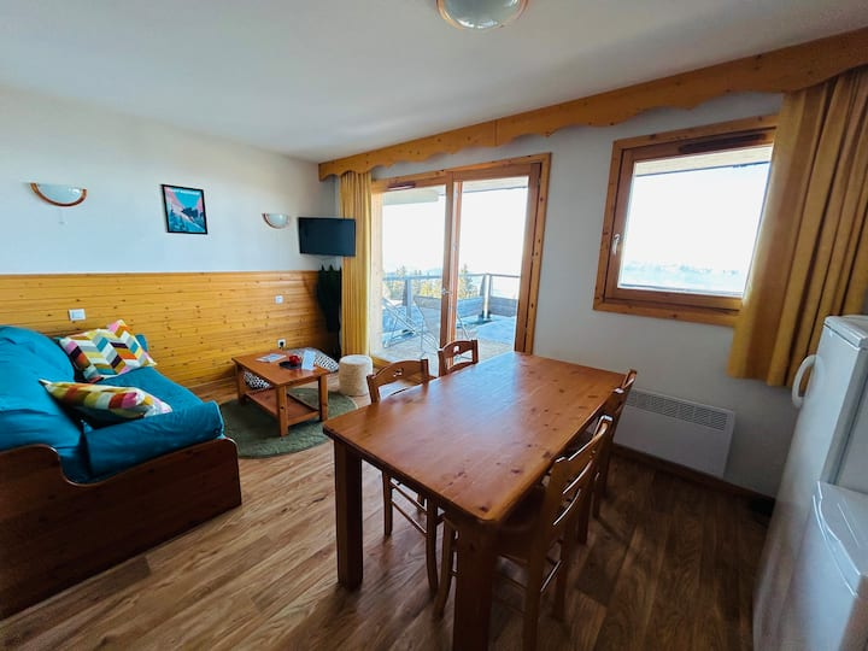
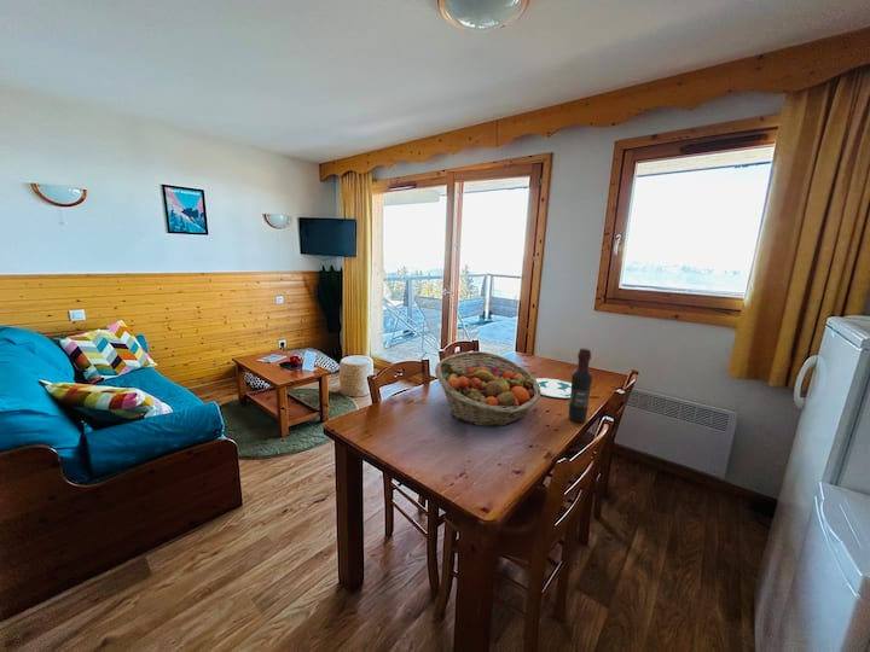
+ plate [535,378,572,398]
+ fruit basket [434,350,541,429]
+ wine bottle [568,347,593,424]
